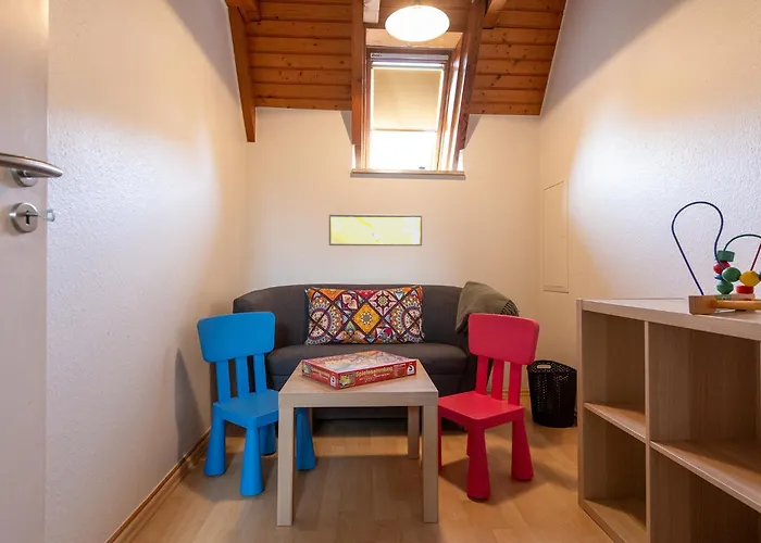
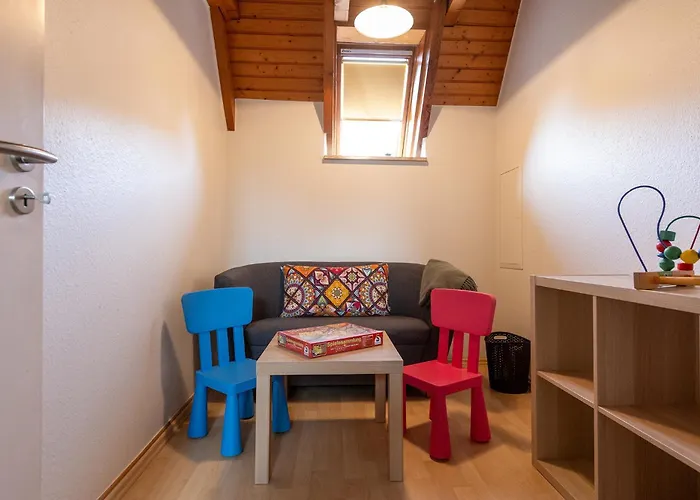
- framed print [328,213,423,247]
